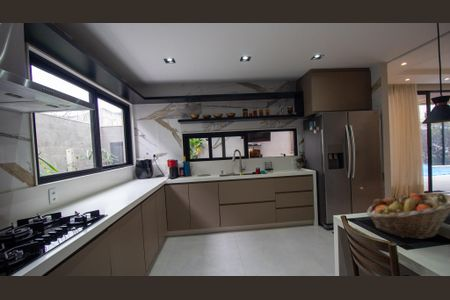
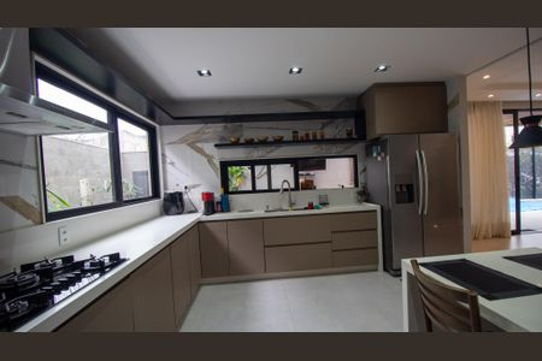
- fruit basket [366,192,450,240]
